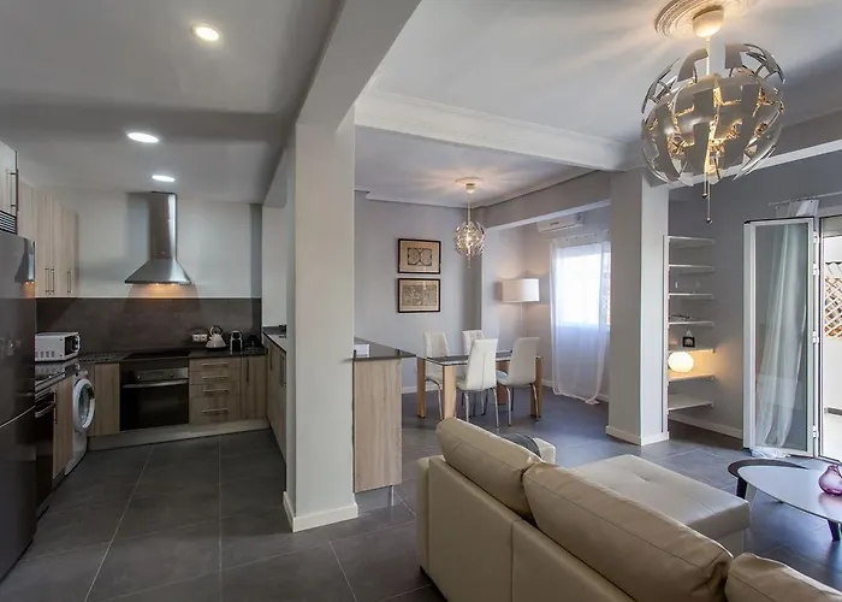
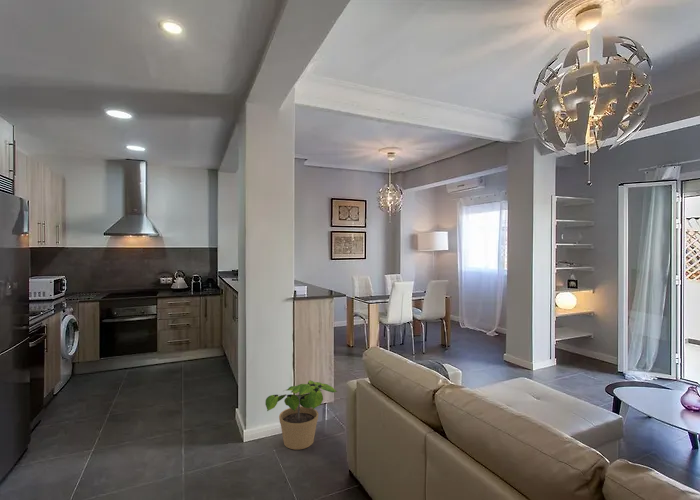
+ potted plant [264,380,338,451]
